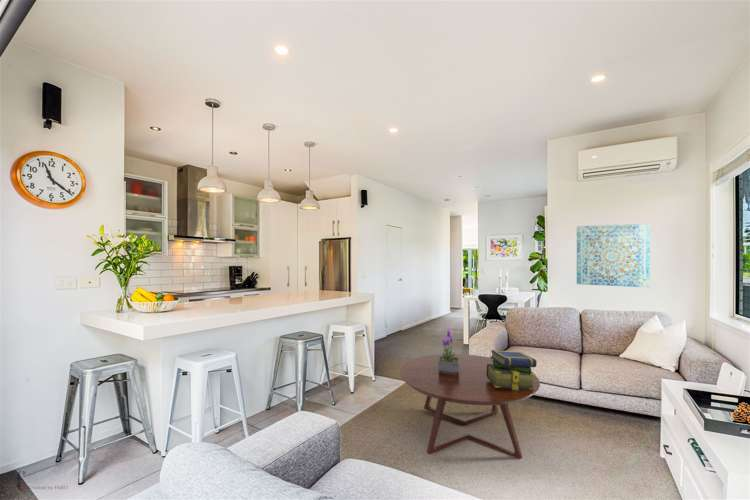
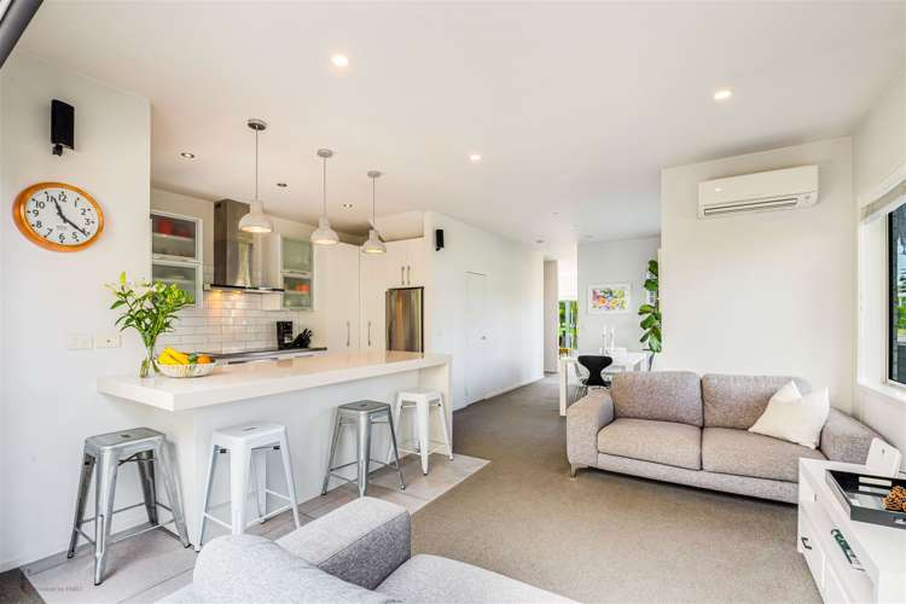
- potted plant [438,326,459,374]
- coffee table [399,353,541,460]
- wall art [576,223,651,288]
- stack of books [486,349,538,390]
